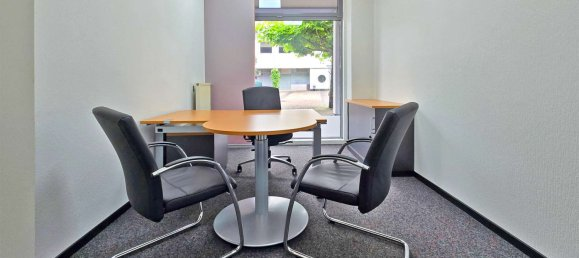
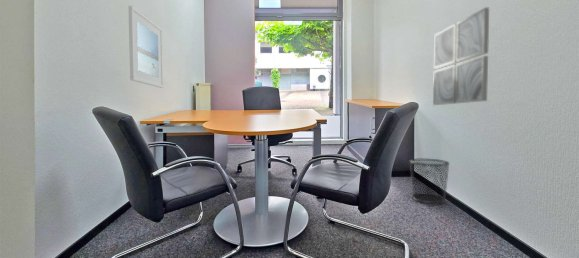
+ waste bin [409,158,451,205]
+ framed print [128,5,164,89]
+ wall art [432,6,490,106]
